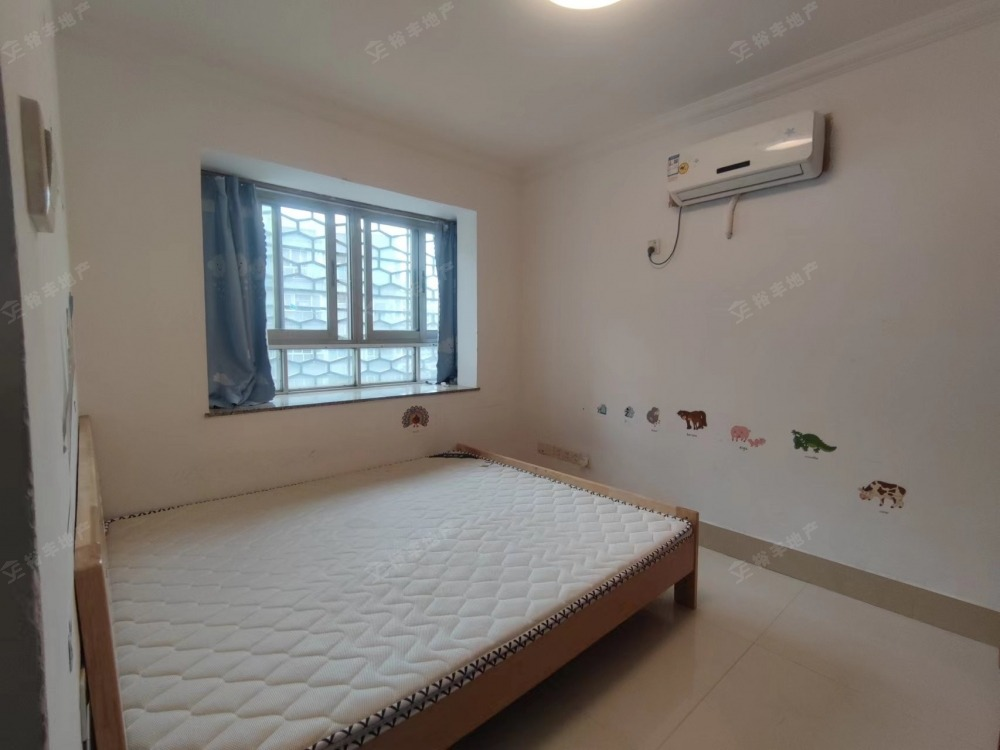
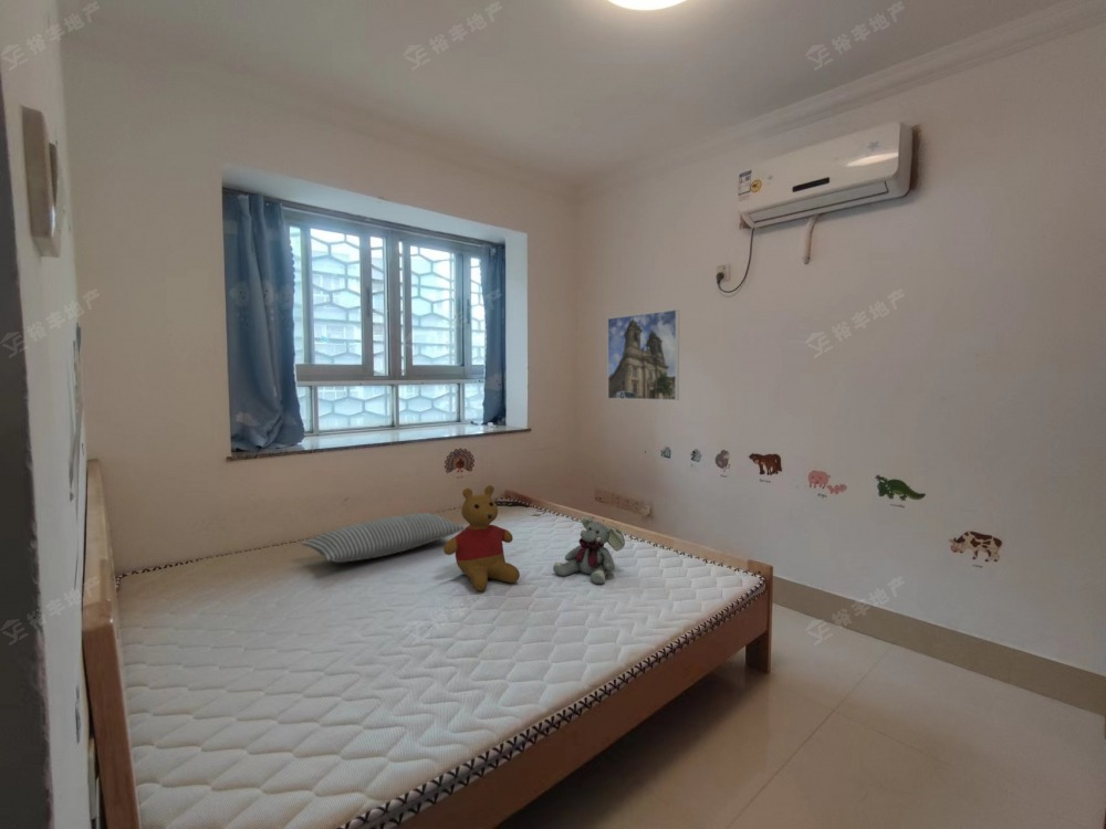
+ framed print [606,308,680,401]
+ pillow [300,512,466,564]
+ plush elephant [552,515,626,586]
+ teddy bear [442,484,521,591]
